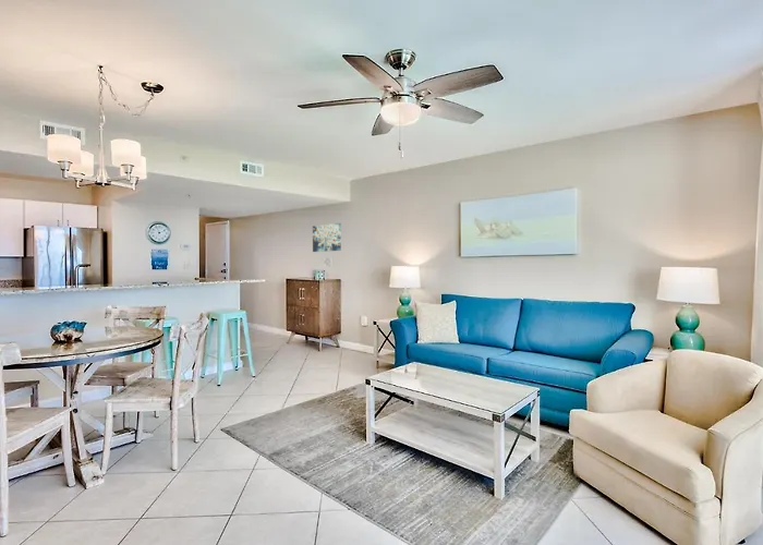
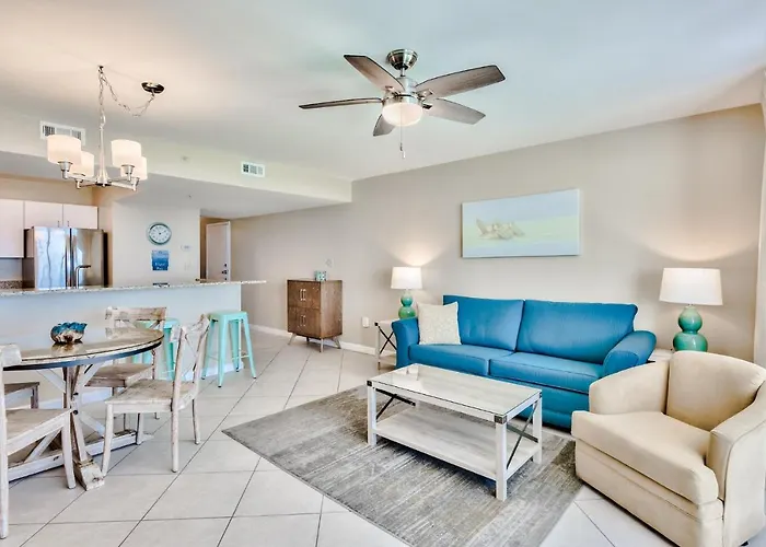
- wall art [312,222,342,253]
